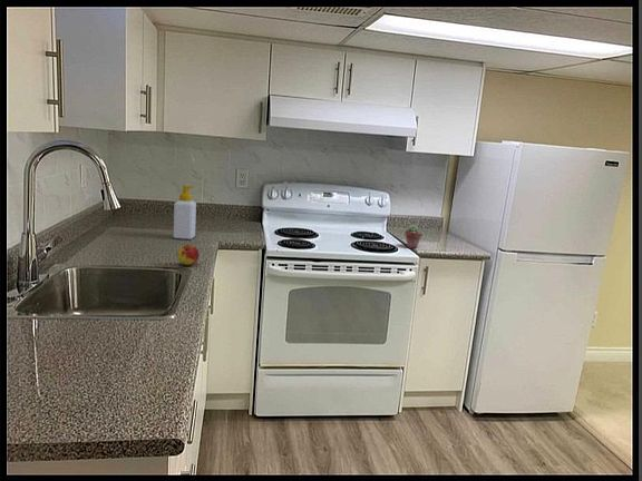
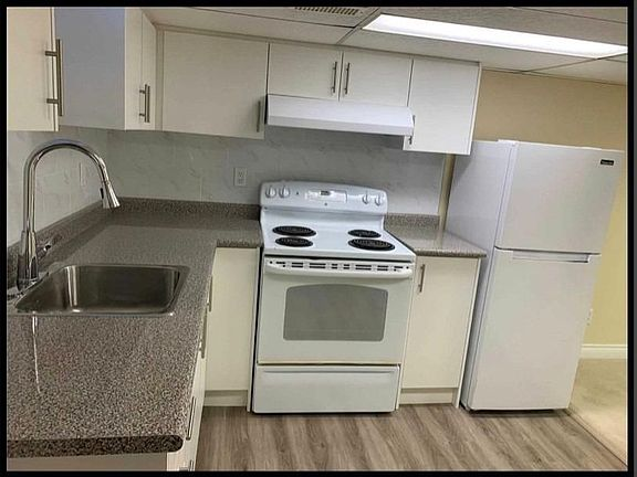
- soap bottle [173,185,197,240]
- potted succulent [403,224,424,249]
- apple [176,244,200,266]
